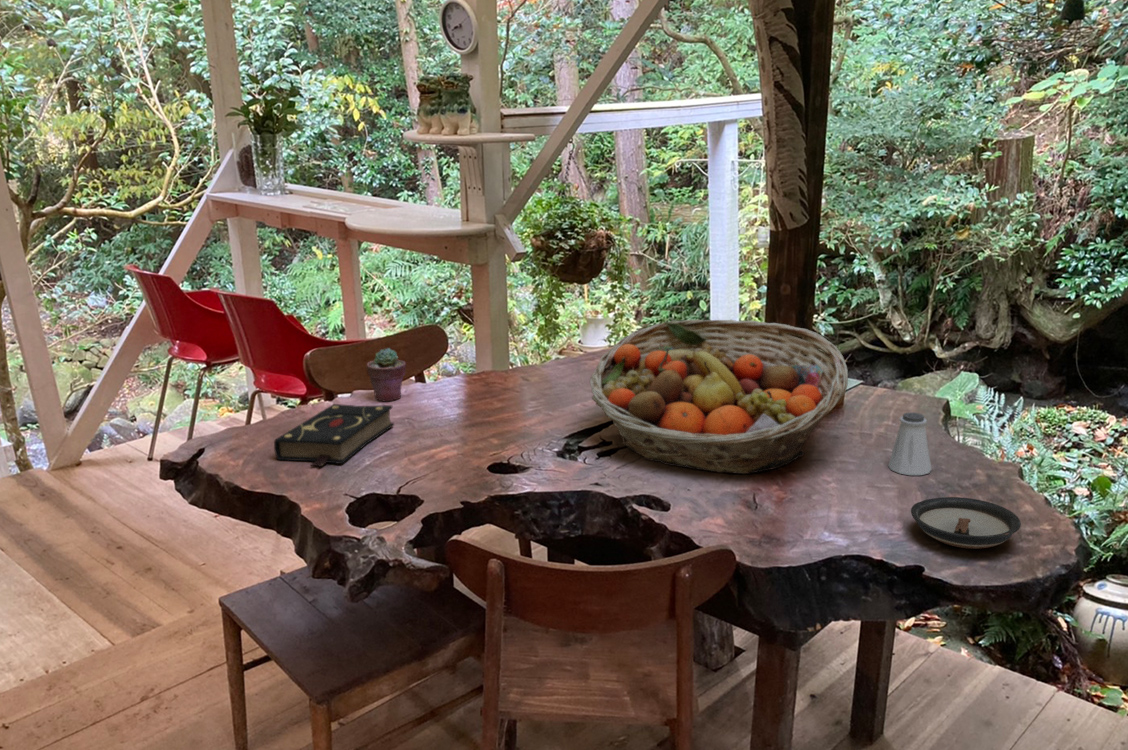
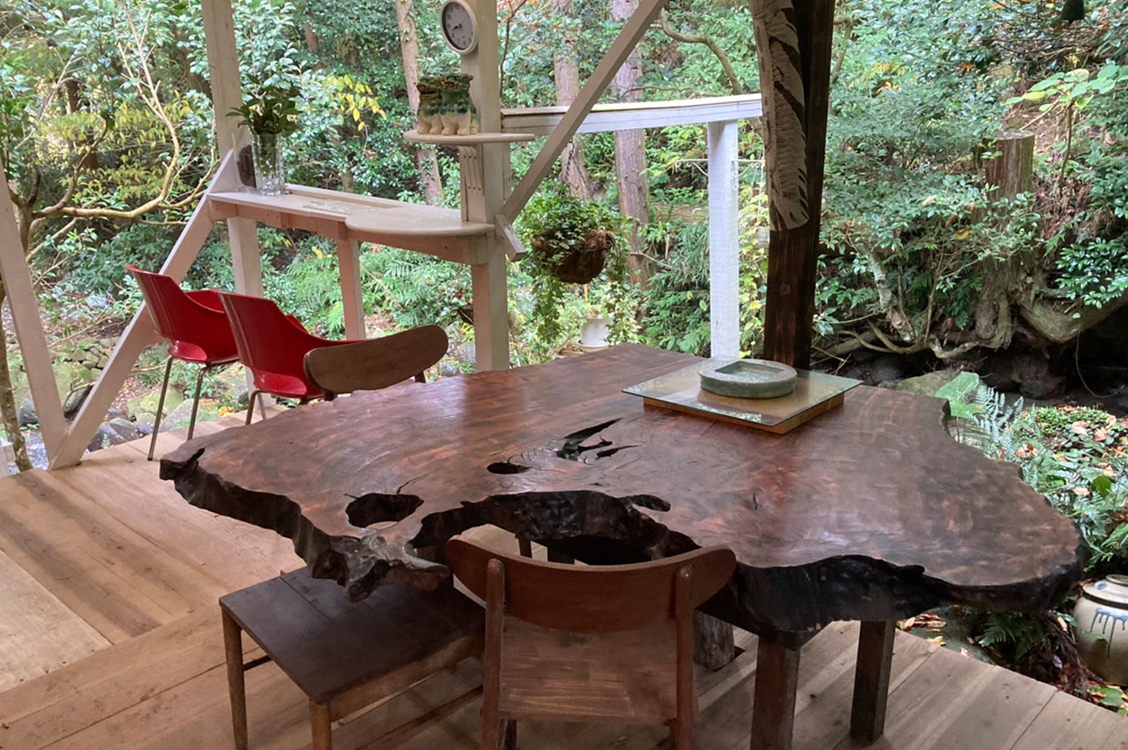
- fruit basket [589,319,849,475]
- potted succulent [365,347,407,402]
- saltshaker [887,411,932,476]
- saucer [910,496,1022,550]
- book [273,403,395,469]
